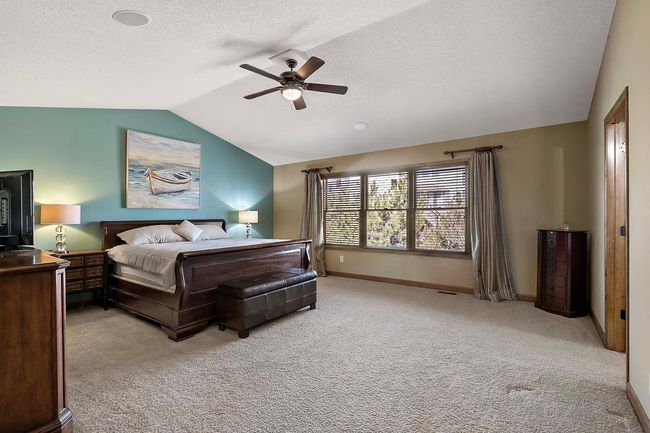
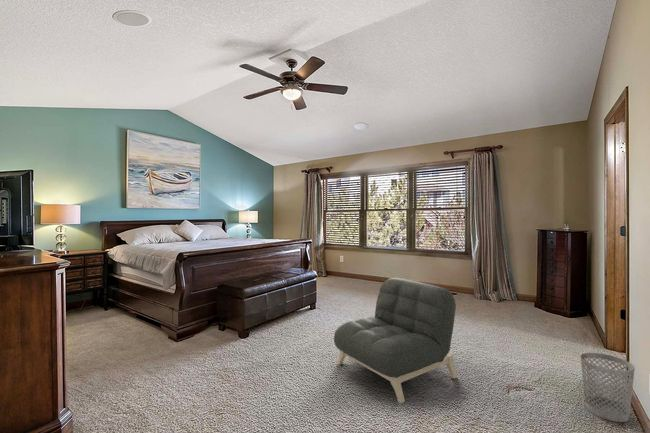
+ wastebasket [580,352,636,423]
+ armchair [333,277,458,404]
